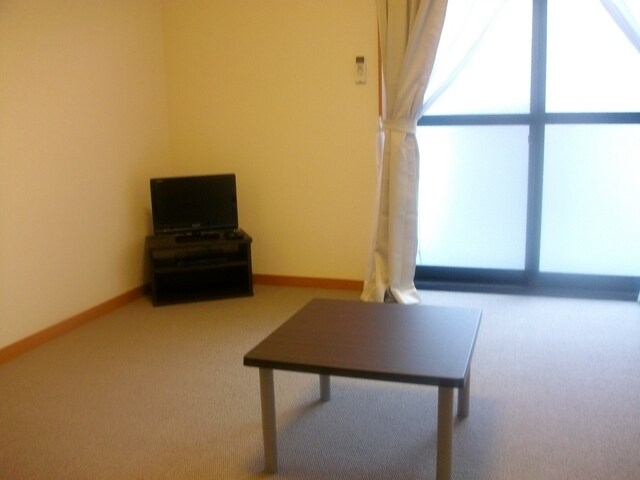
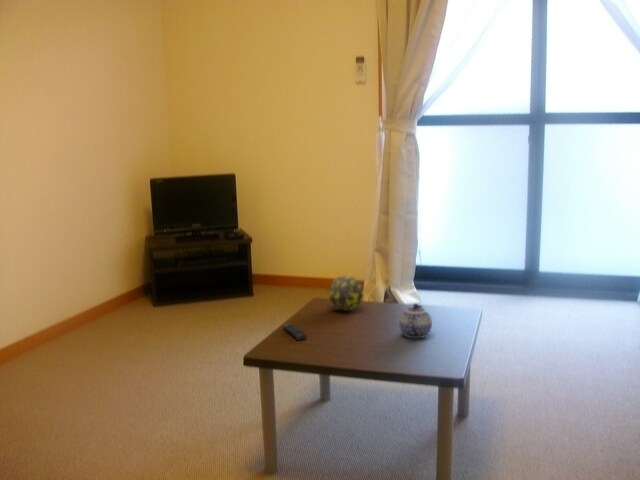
+ decorative ball [328,274,365,312]
+ remote control [281,323,308,341]
+ teapot [398,303,433,339]
